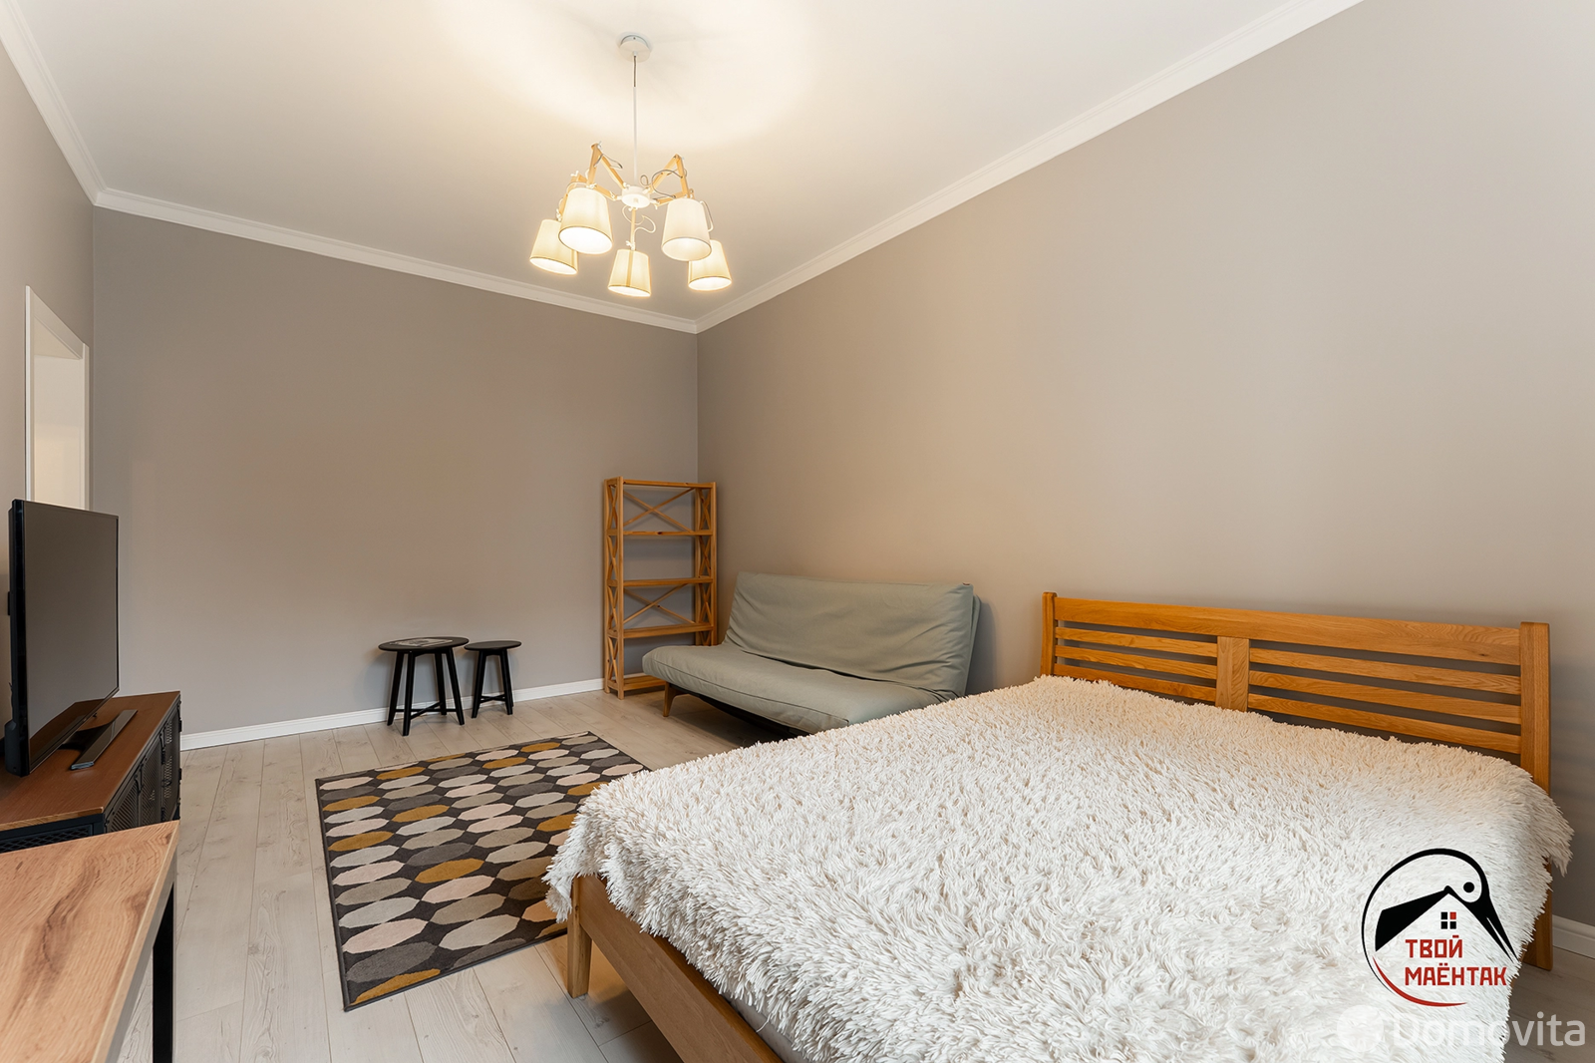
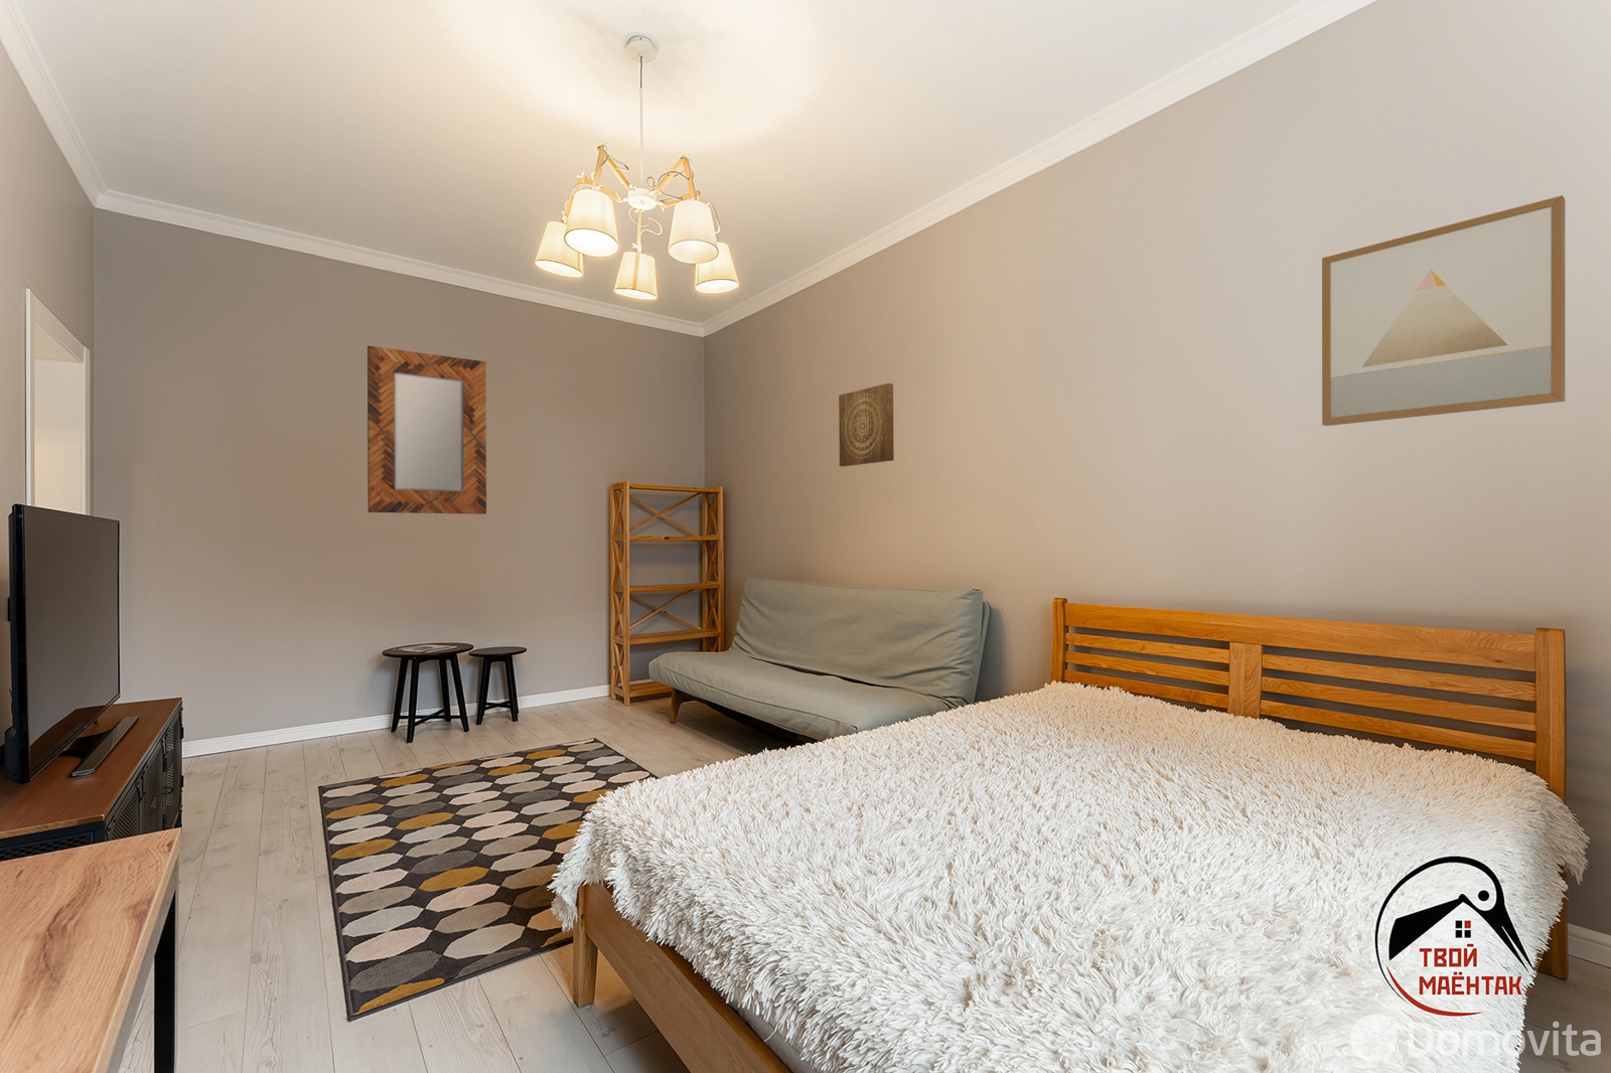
+ wall art [1321,194,1565,426]
+ home mirror [367,345,487,515]
+ wall art [837,382,895,467]
